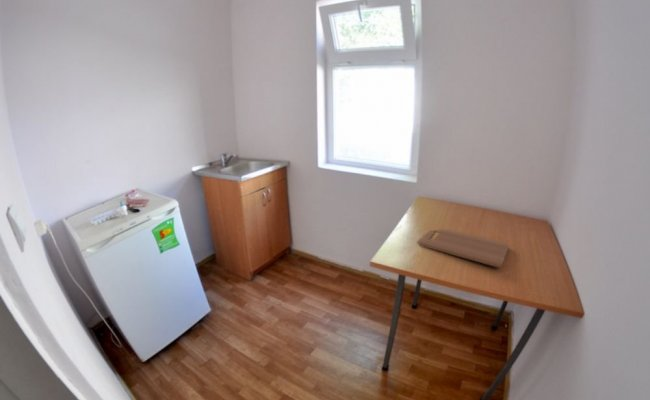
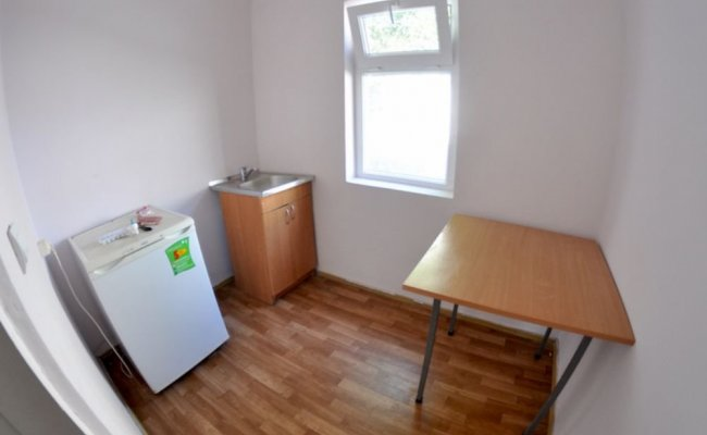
- cutting board [417,228,510,268]
